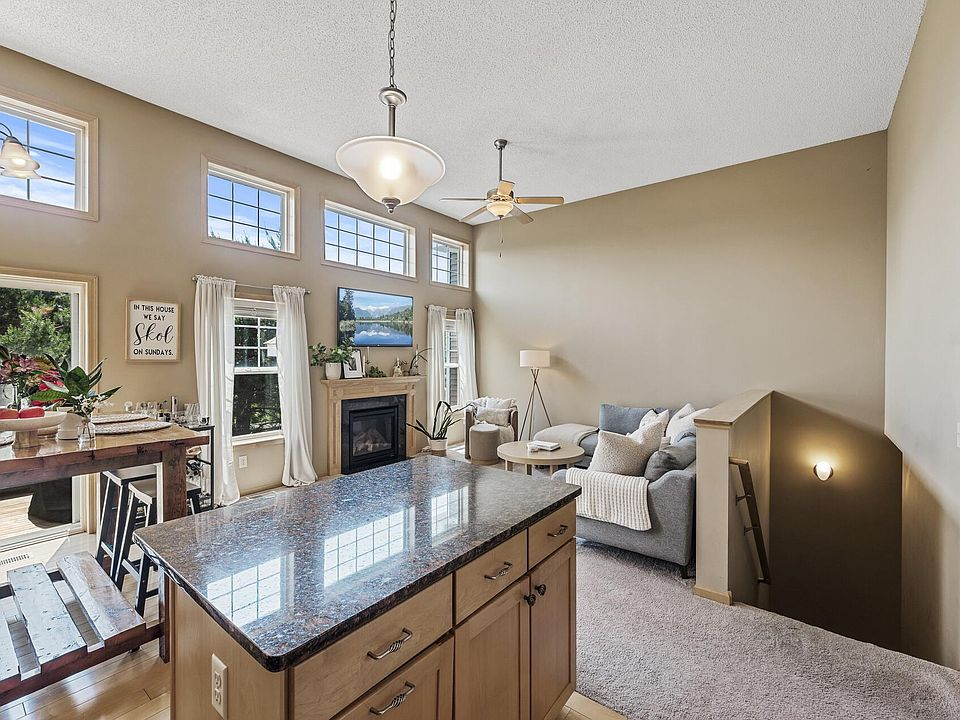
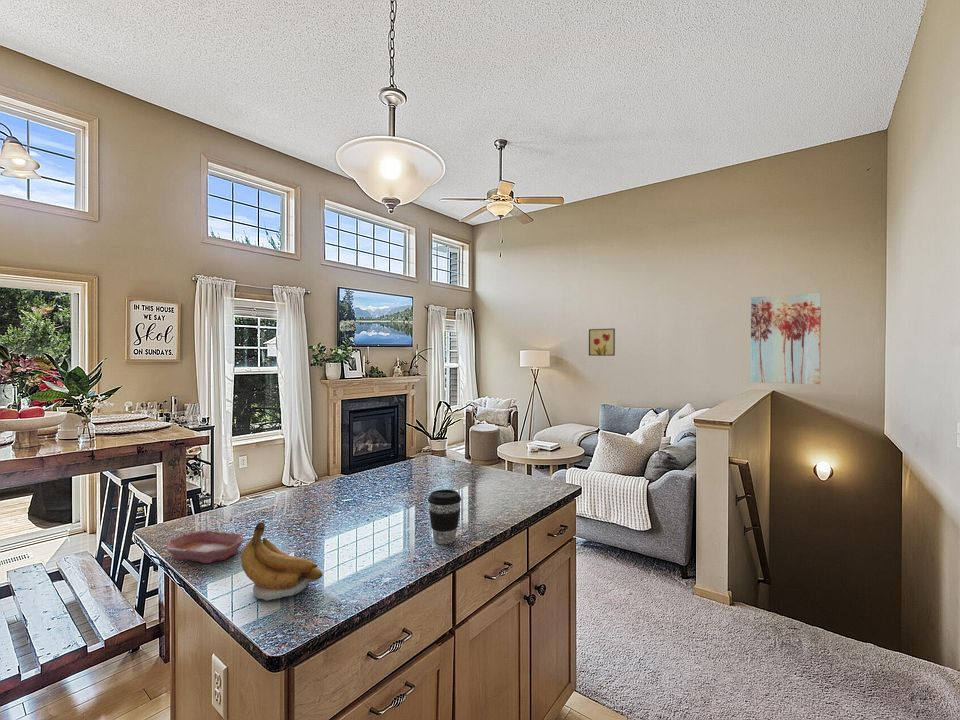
+ coffee cup [427,489,462,545]
+ wall art [588,327,616,357]
+ banana [240,521,324,601]
+ wall art [750,292,822,385]
+ bowl [166,529,244,564]
